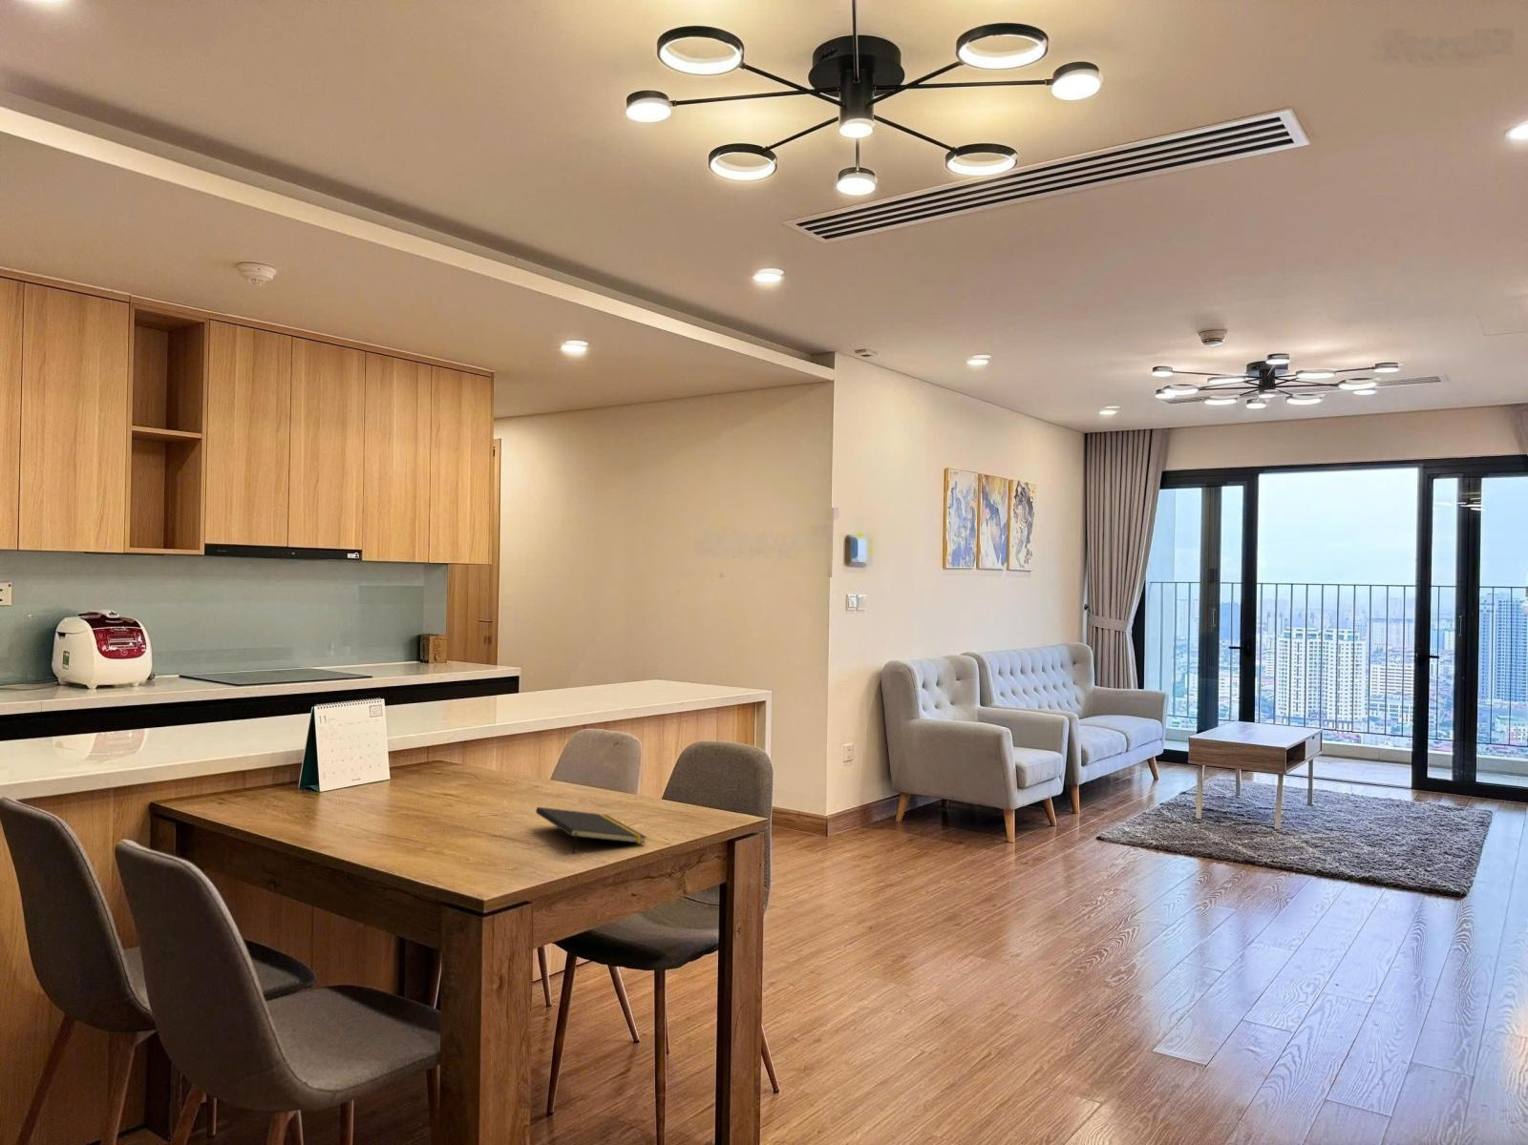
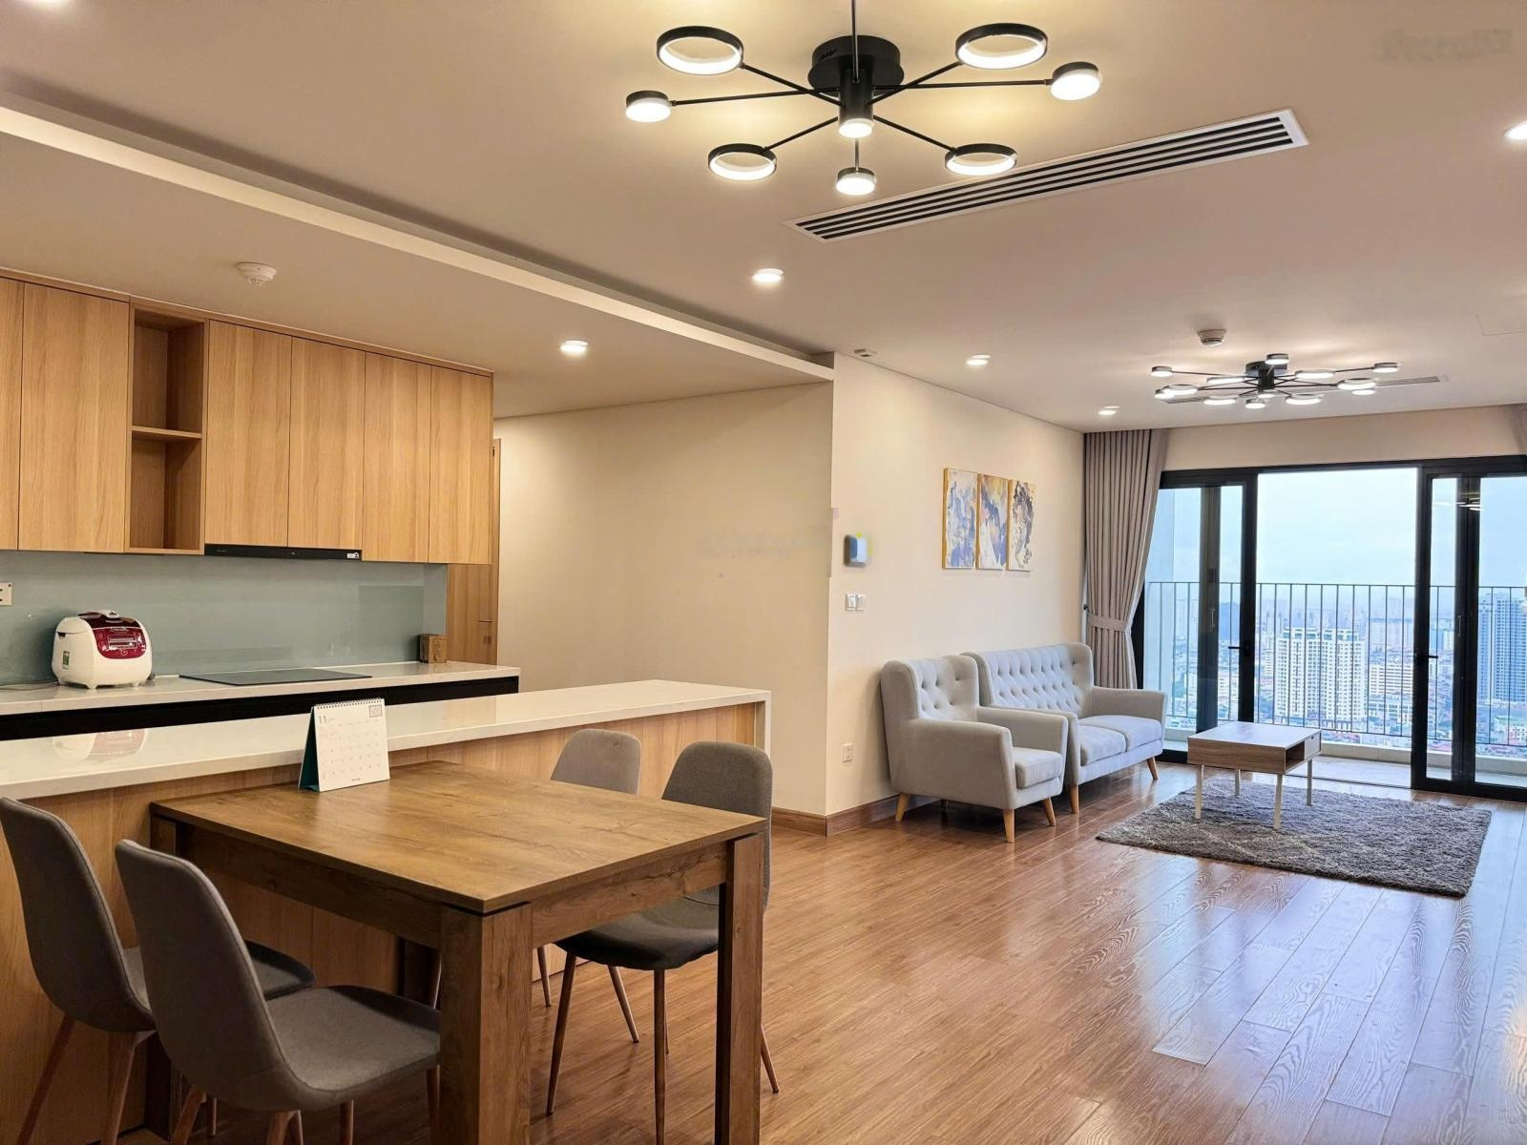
- notepad [534,806,647,854]
